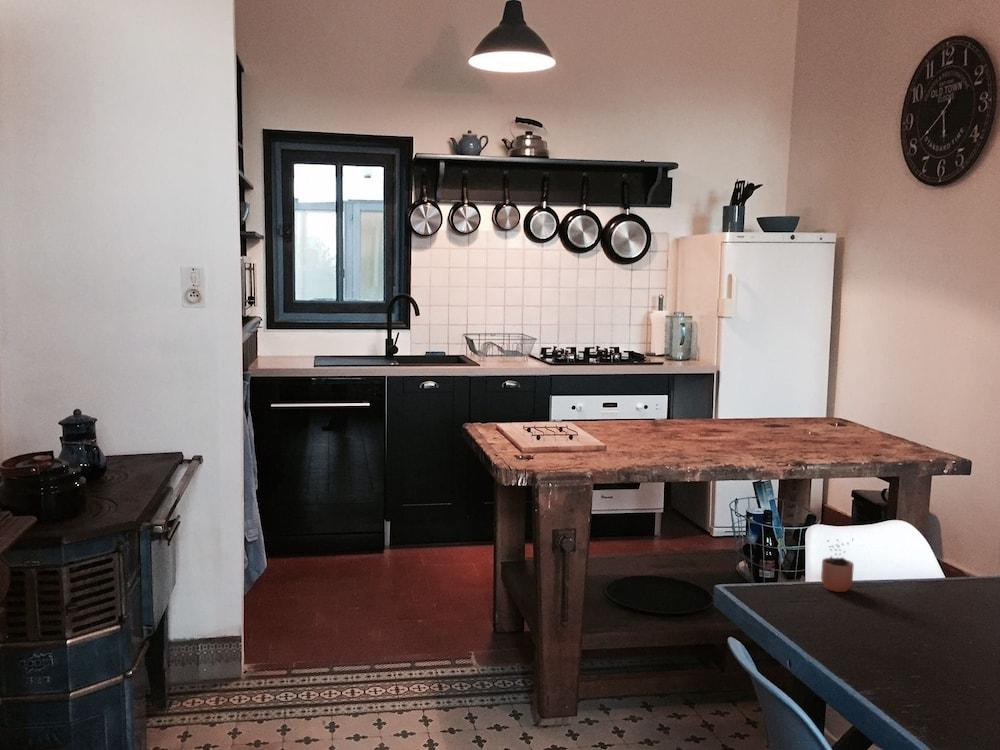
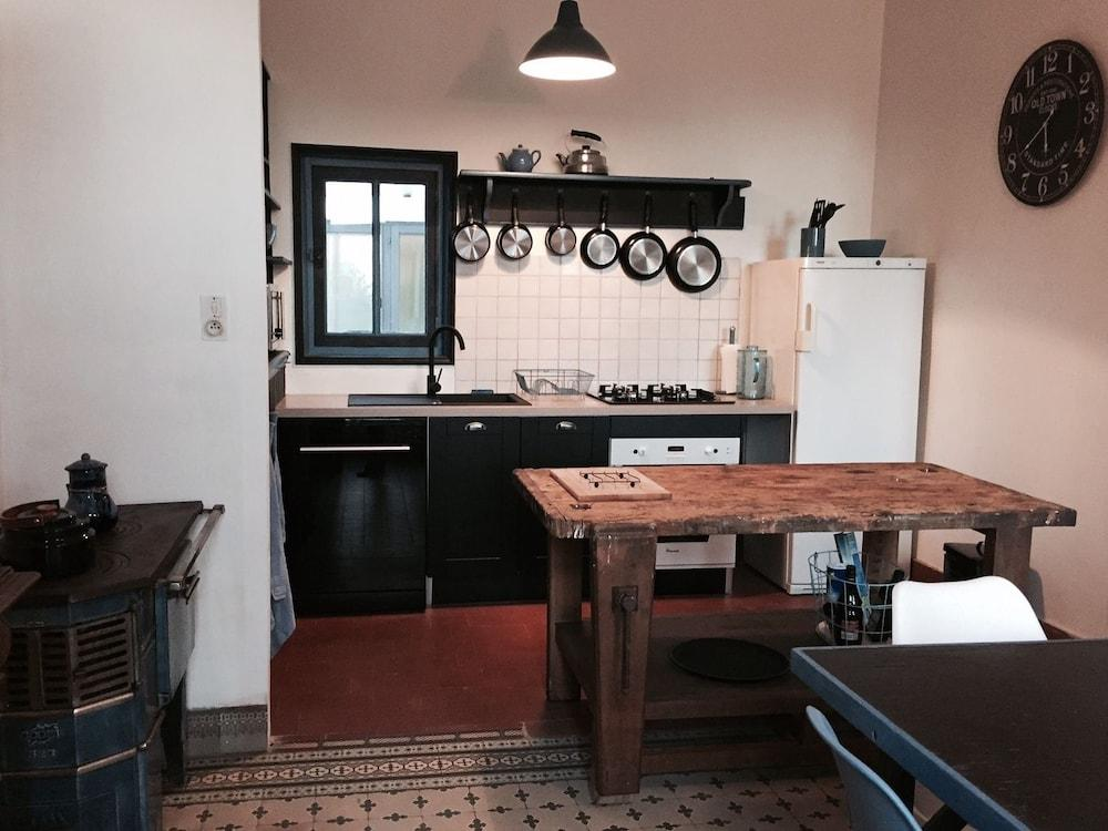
- cocoa [820,537,855,593]
